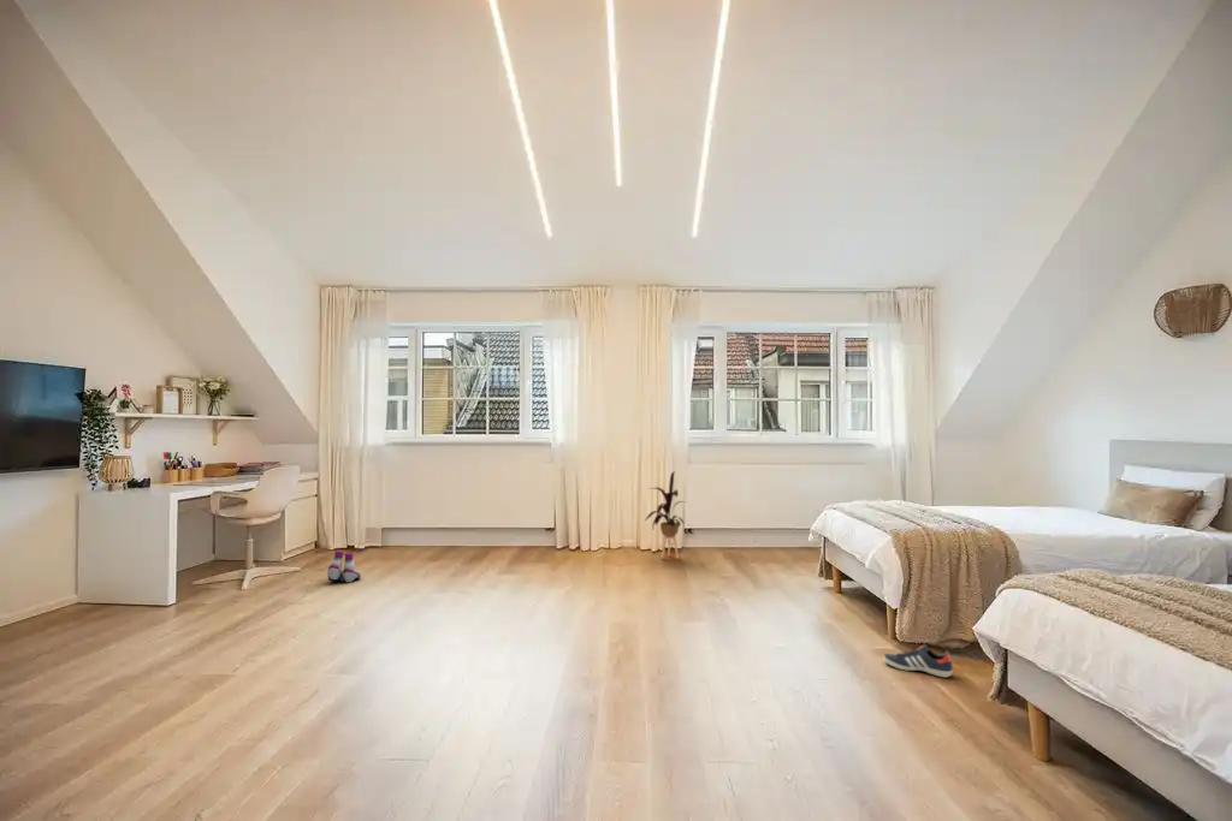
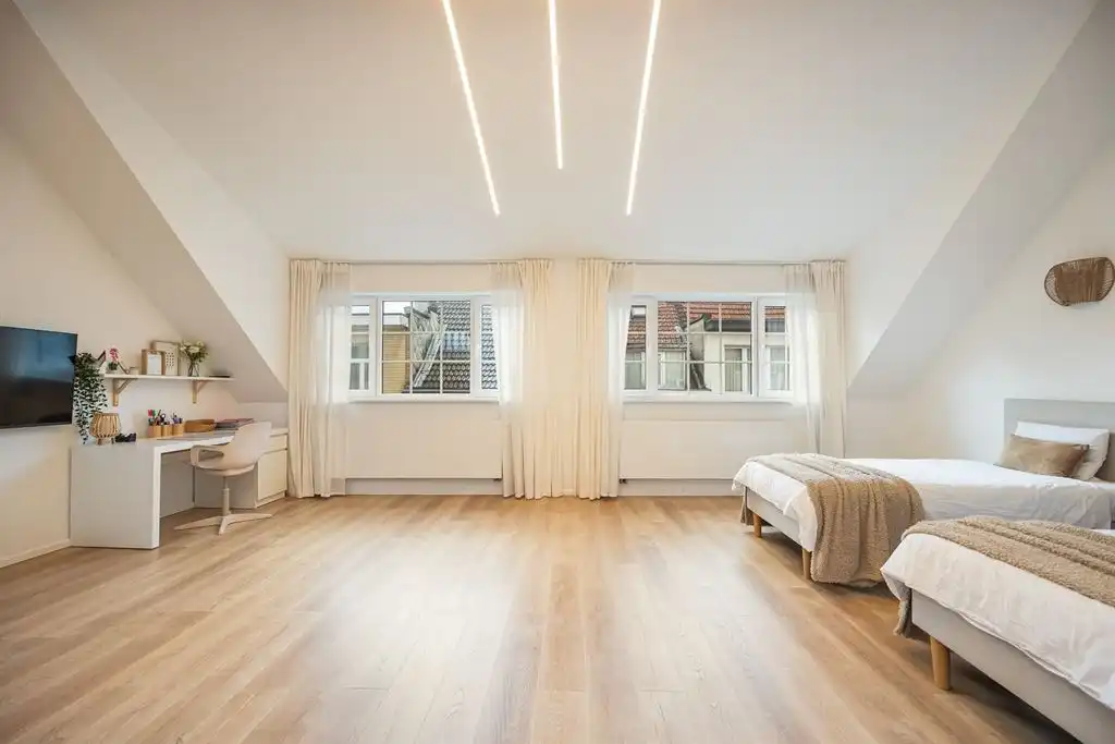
- sneaker [882,642,954,678]
- boots [326,549,362,583]
- house plant [642,470,686,560]
